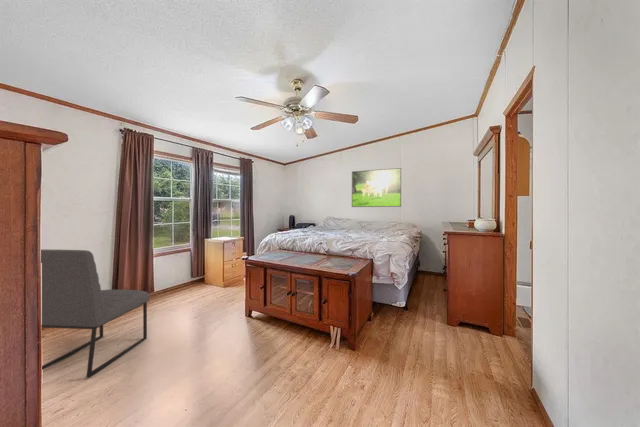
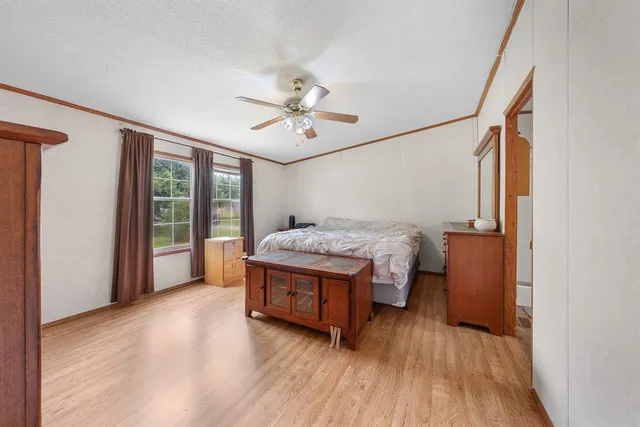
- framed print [351,167,402,208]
- chair [40,248,150,379]
